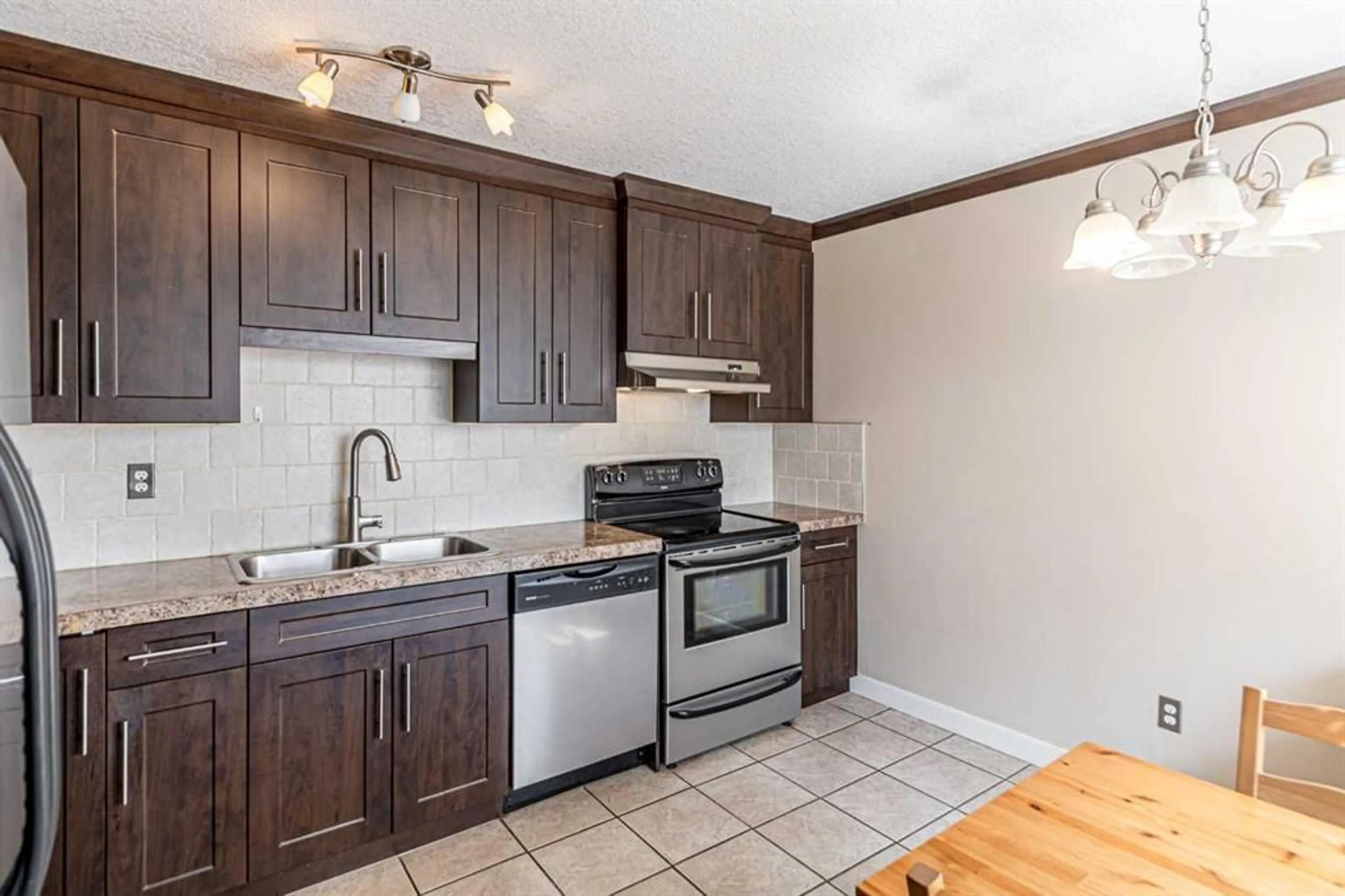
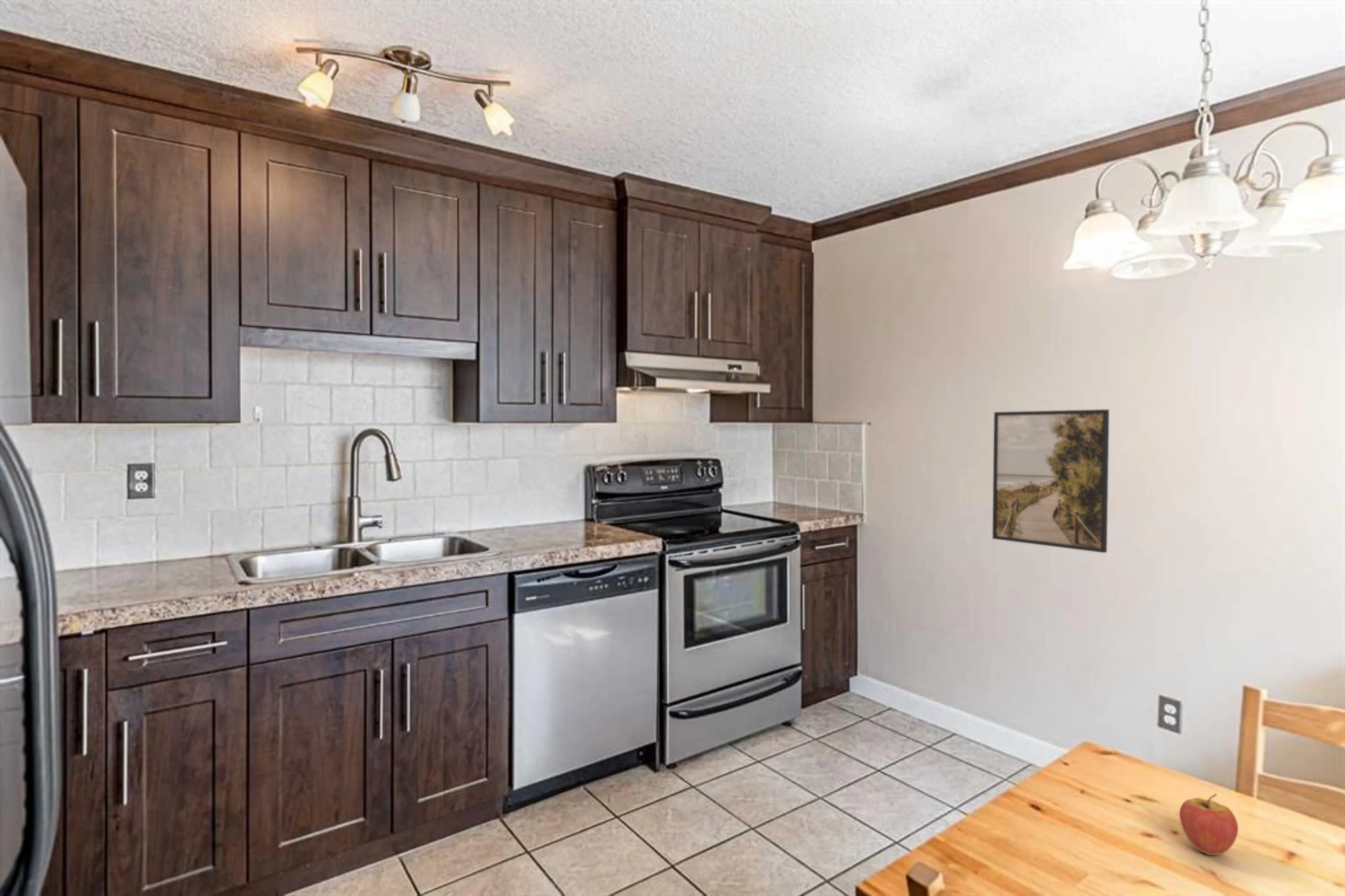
+ fruit [1179,794,1239,855]
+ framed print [992,409,1110,553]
